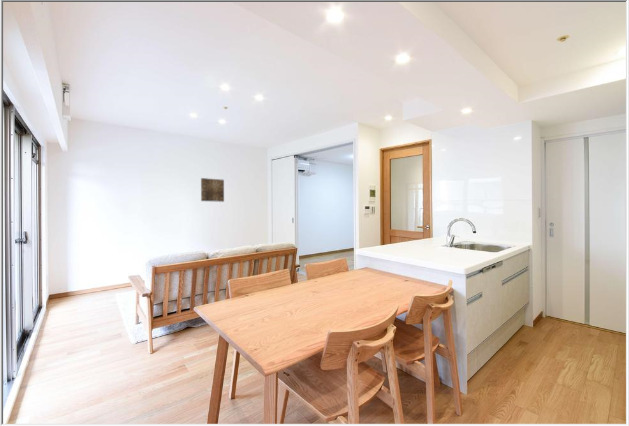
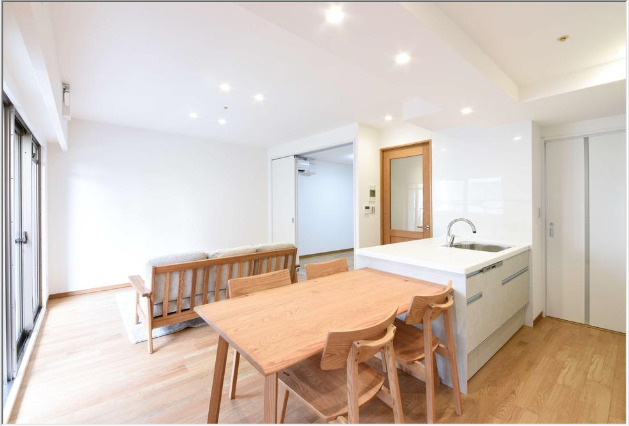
- wall art [200,177,225,203]
